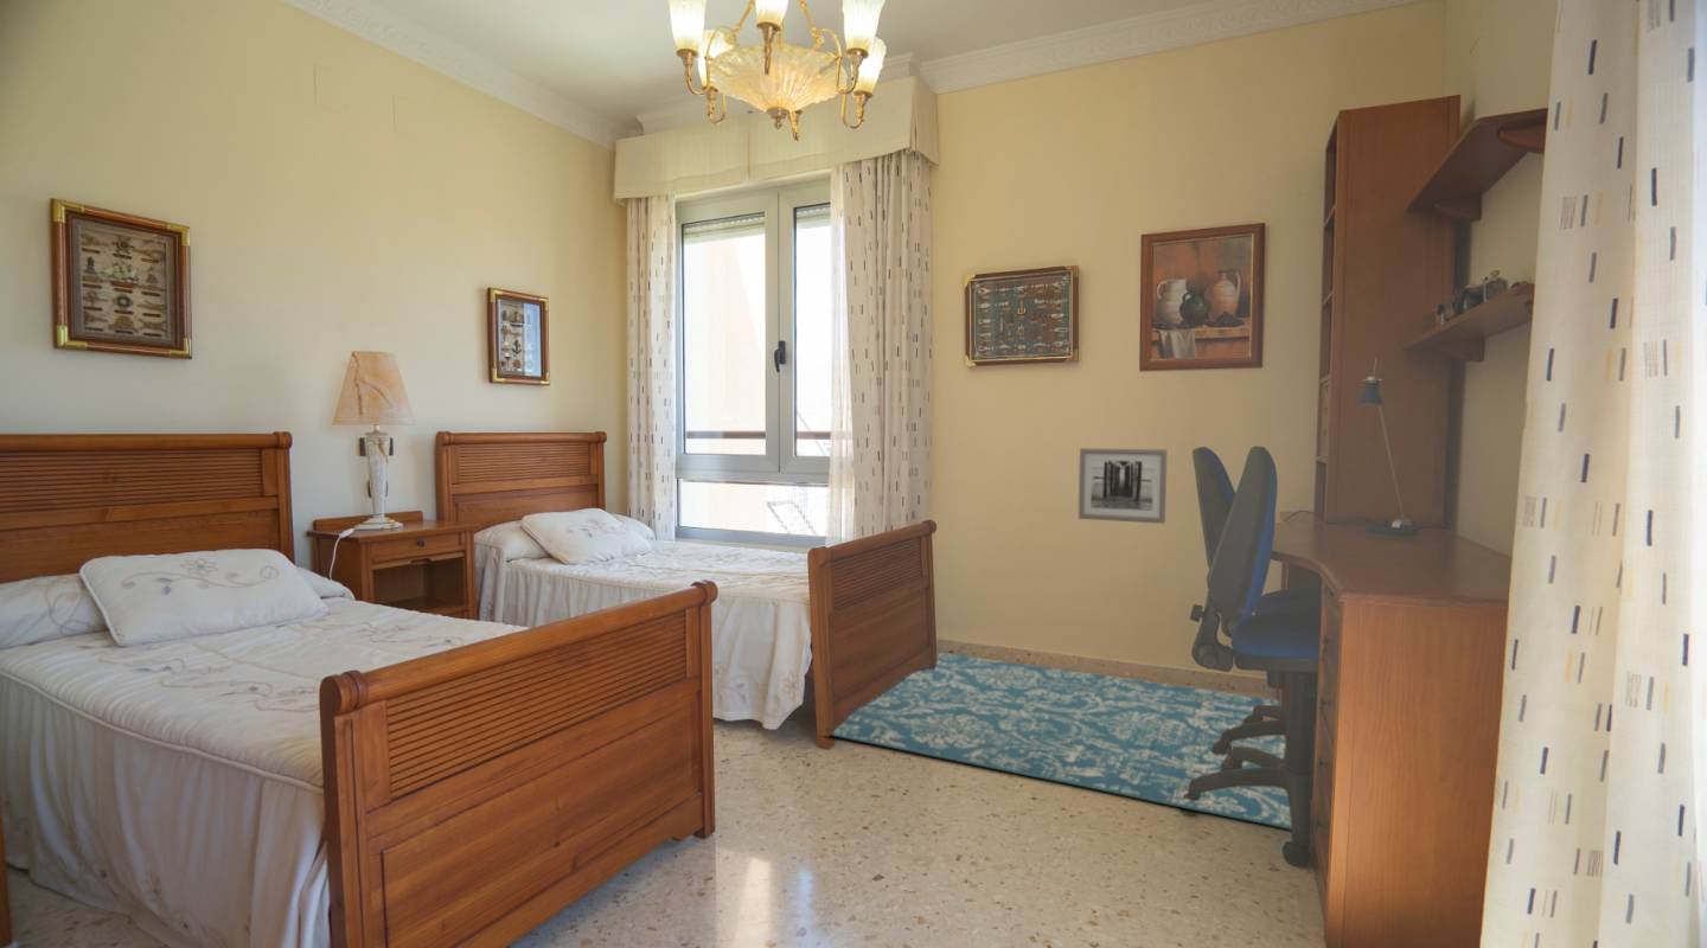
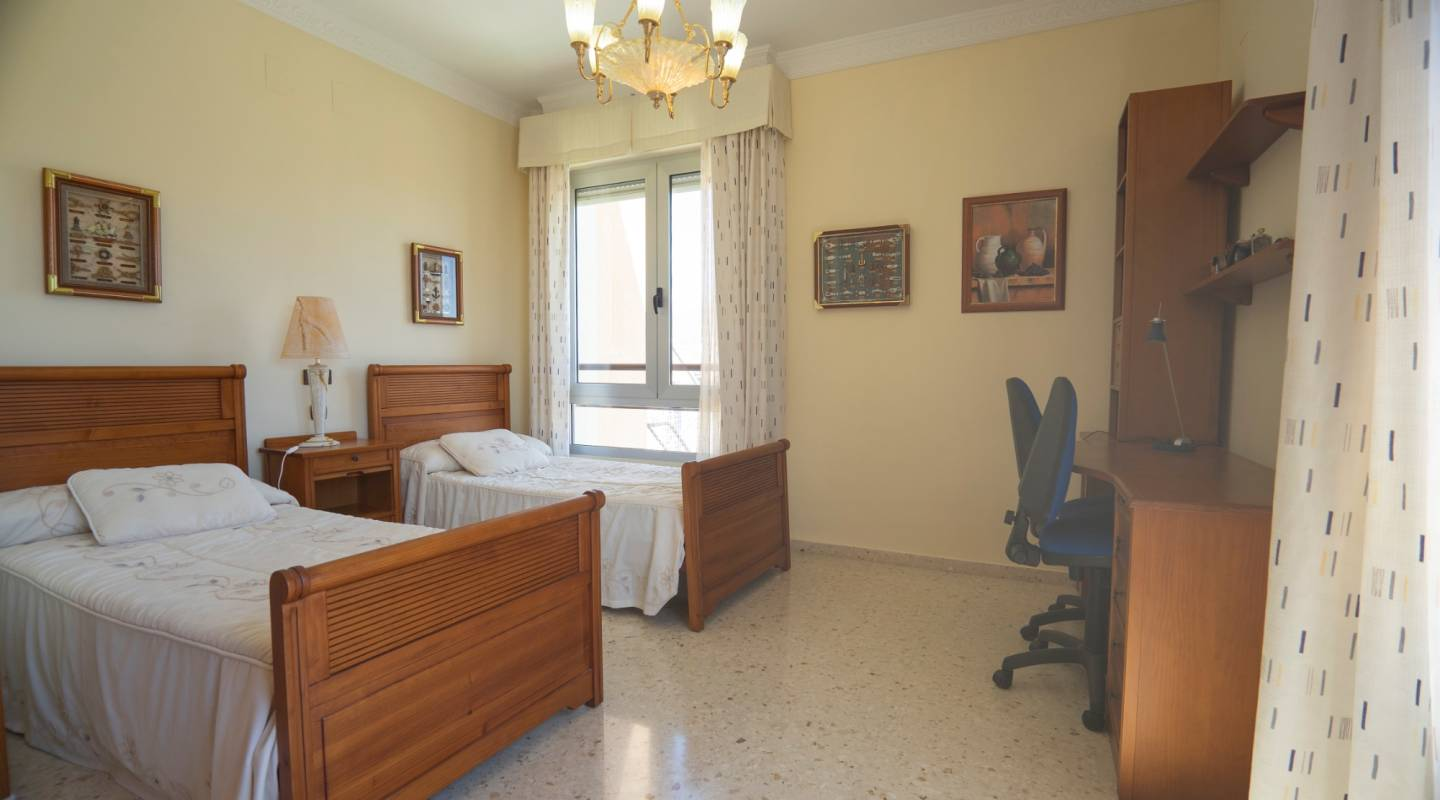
- wall art [1078,447,1169,525]
- rug [830,651,1293,831]
